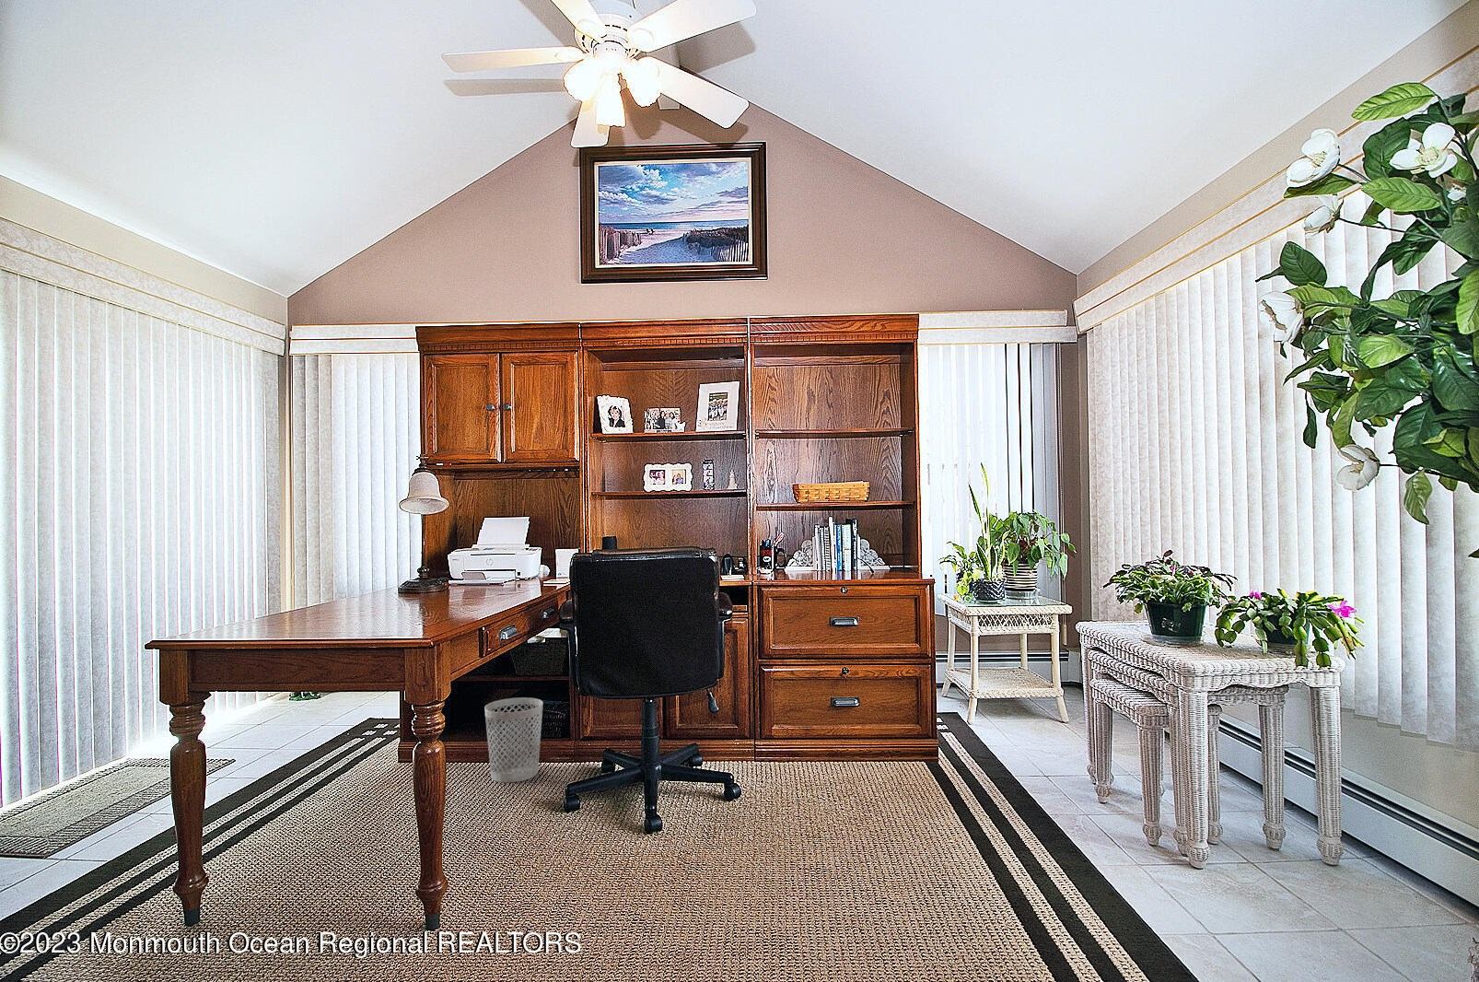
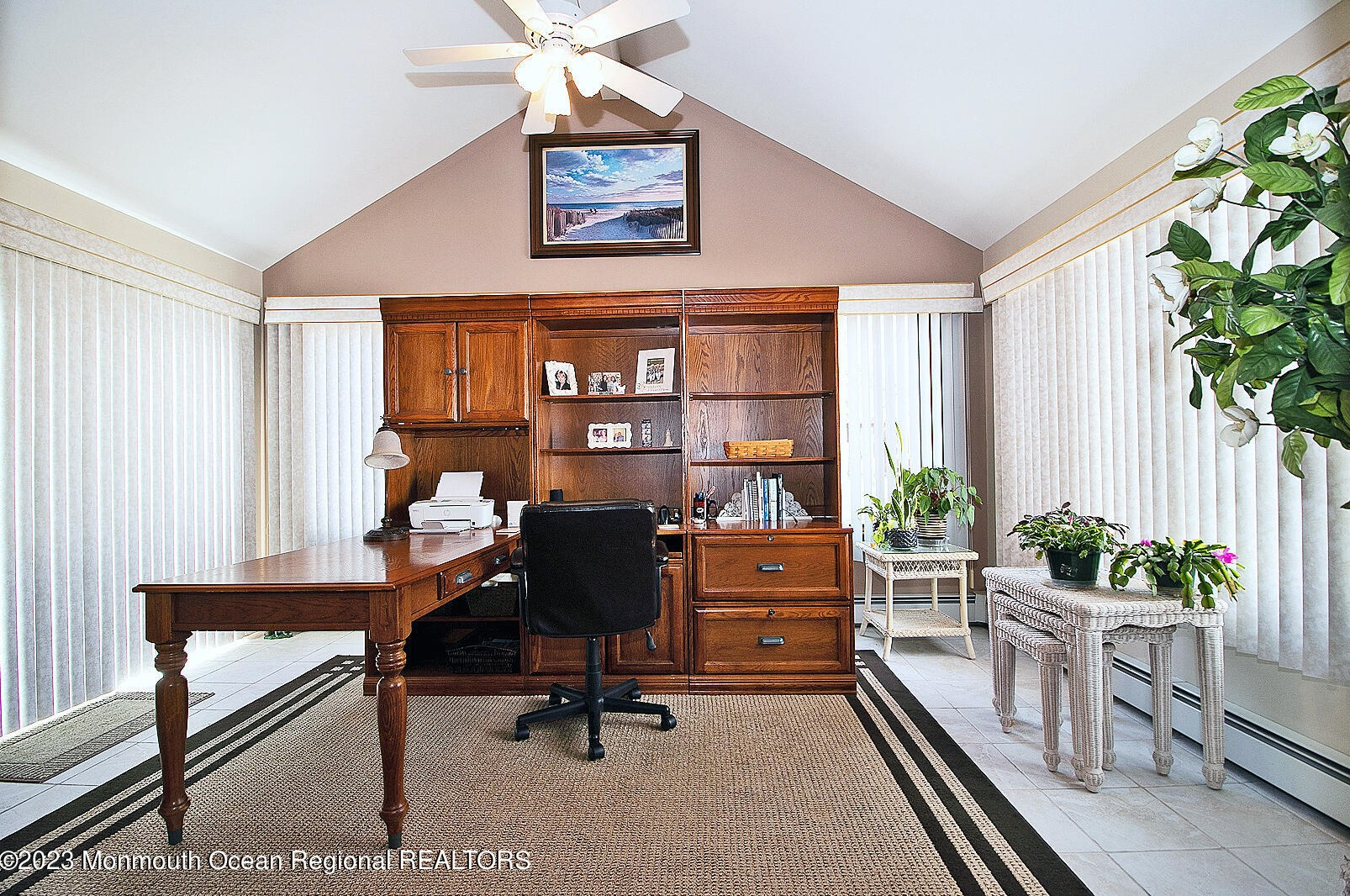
- wastebasket [483,696,544,783]
